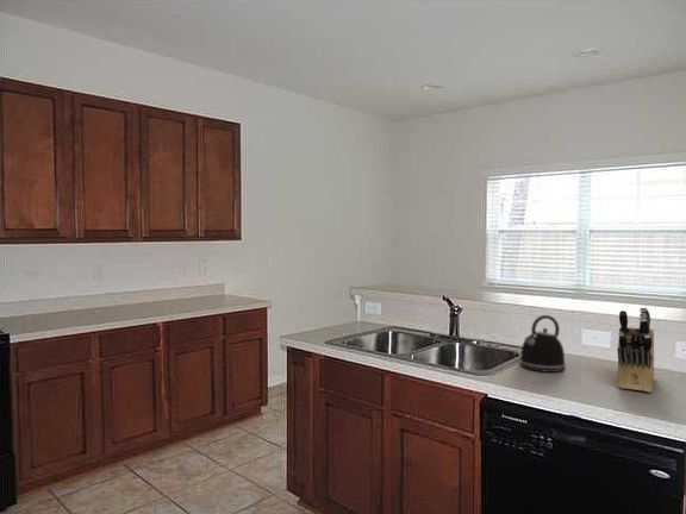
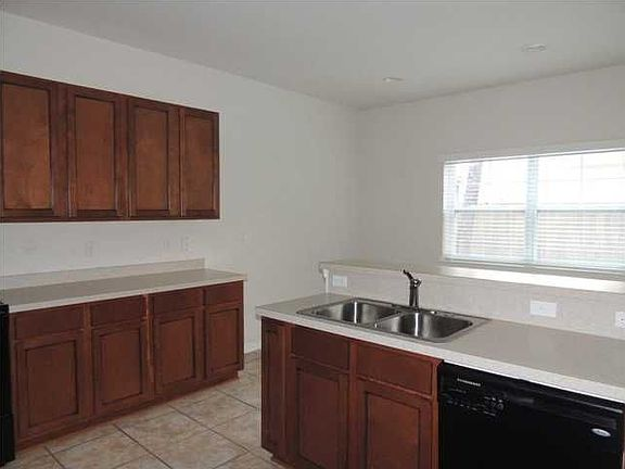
- knife block [617,306,655,394]
- kettle [518,314,567,374]
